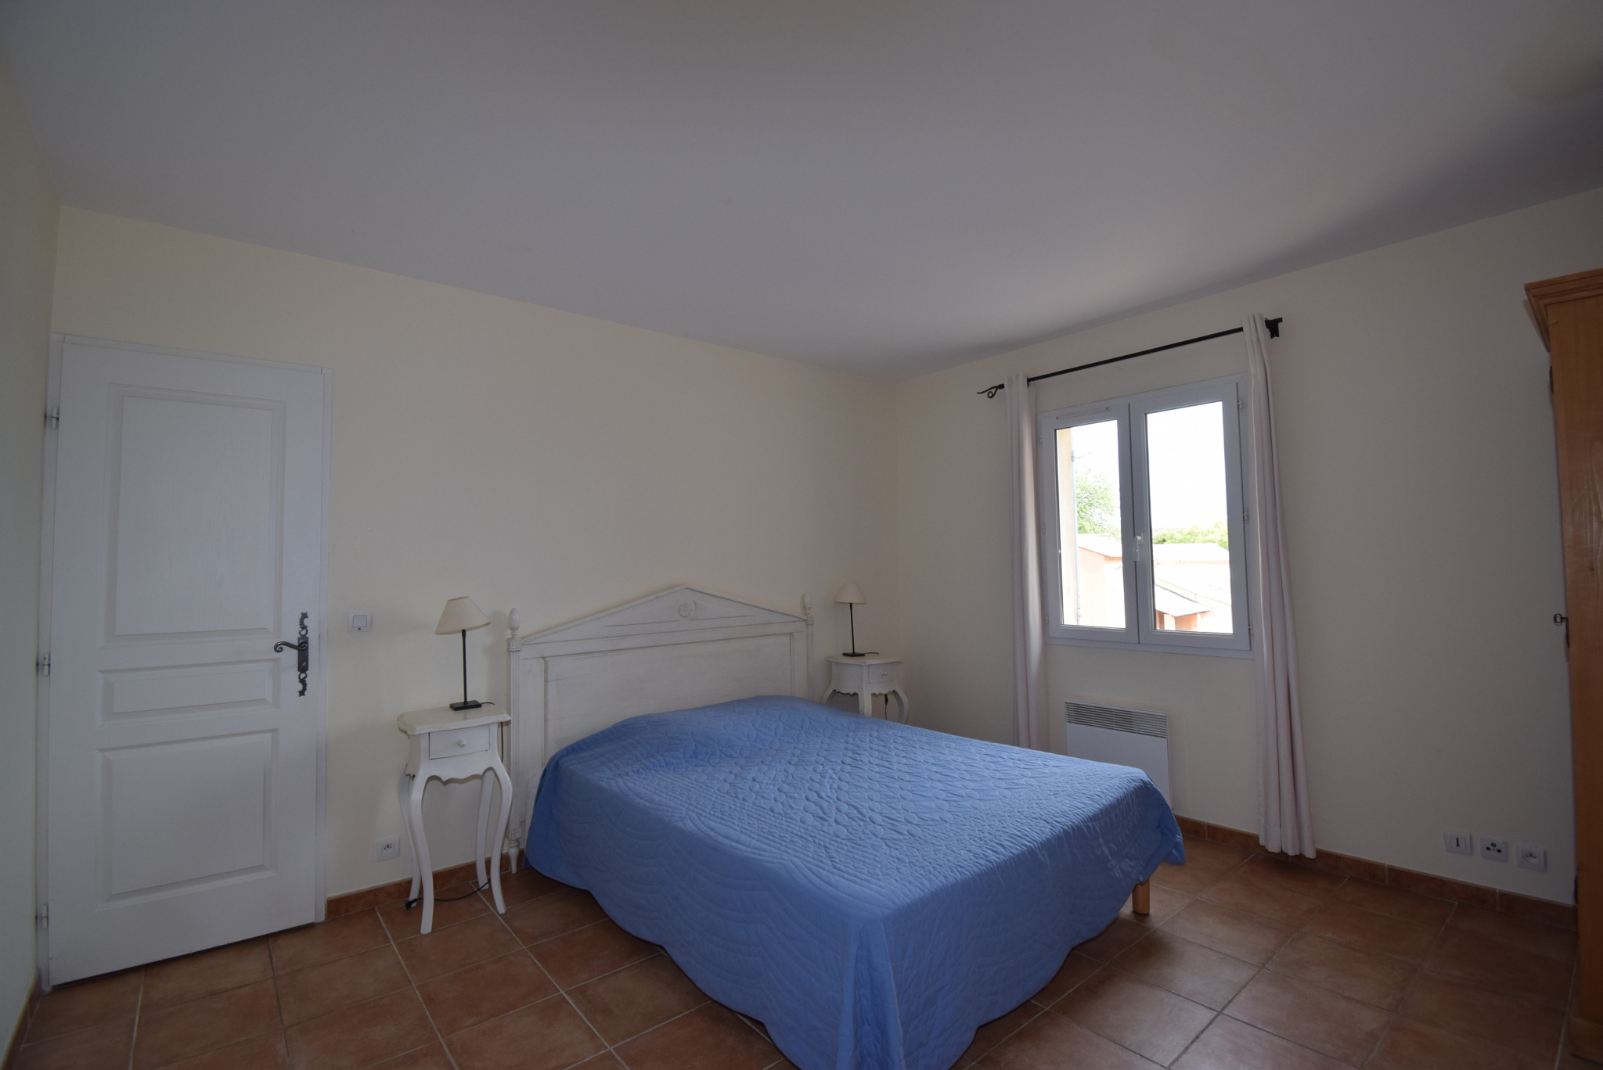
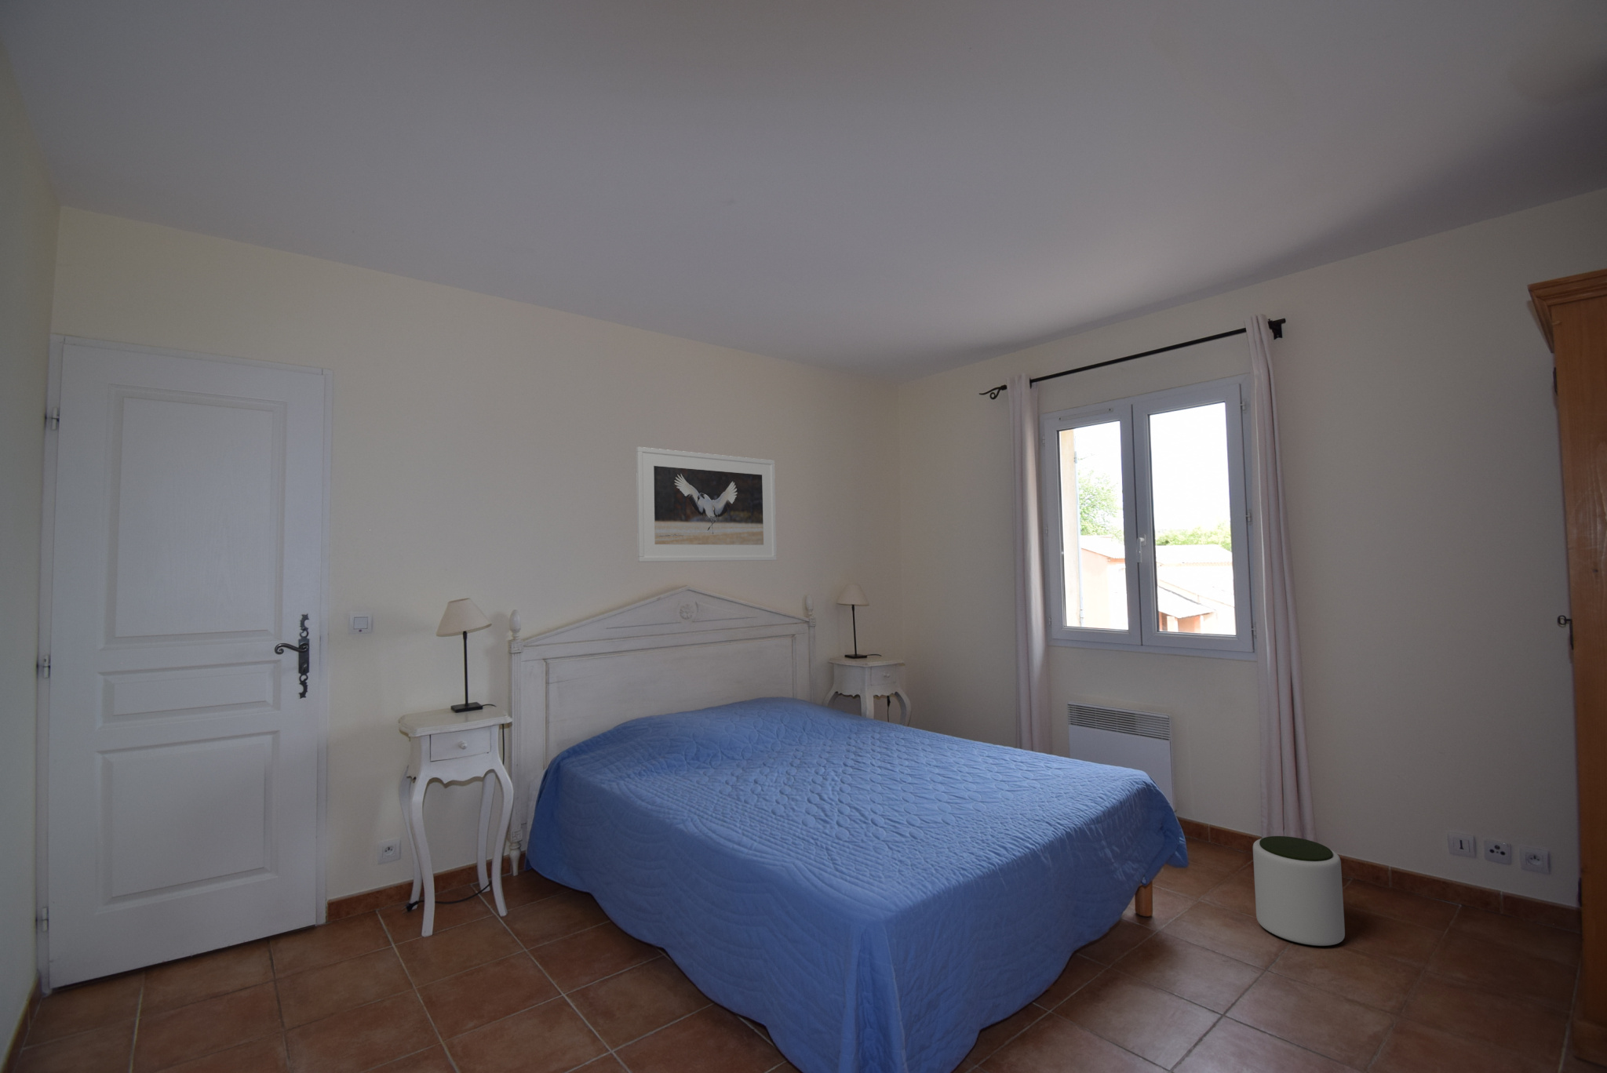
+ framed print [636,447,777,563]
+ plant pot [1253,836,1346,947]
